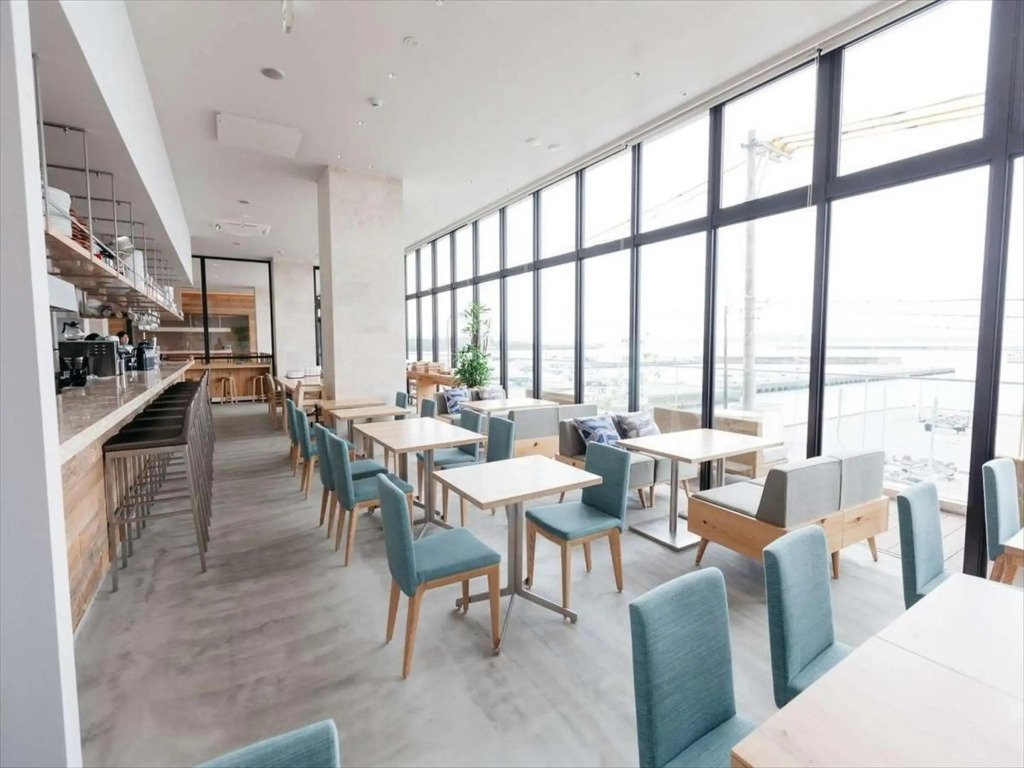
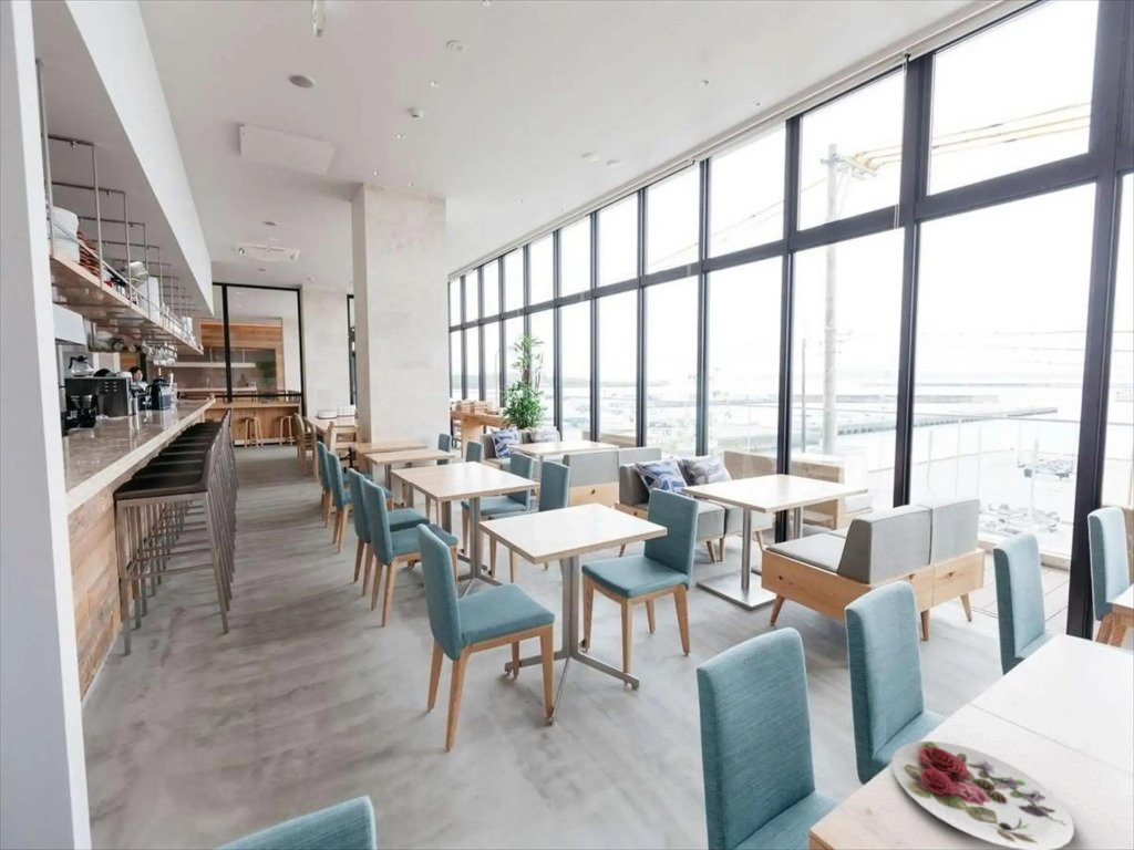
+ plate [890,740,1075,850]
